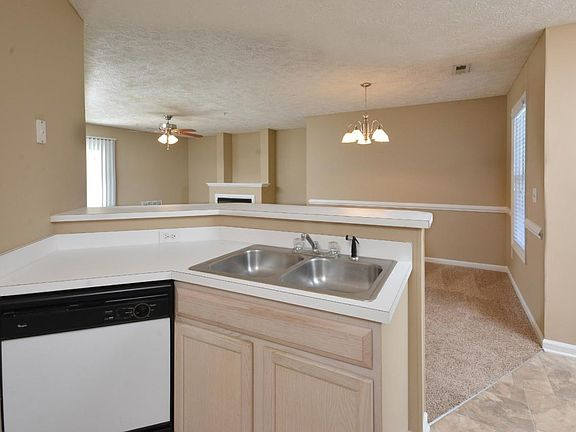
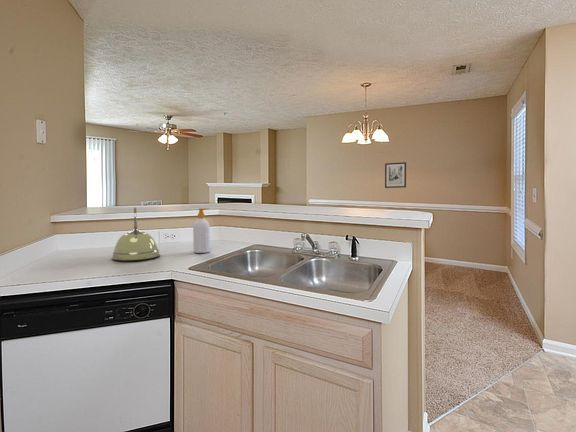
+ soap bottle [192,207,211,254]
+ kettle [111,207,161,262]
+ wall art [384,161,407,189]
